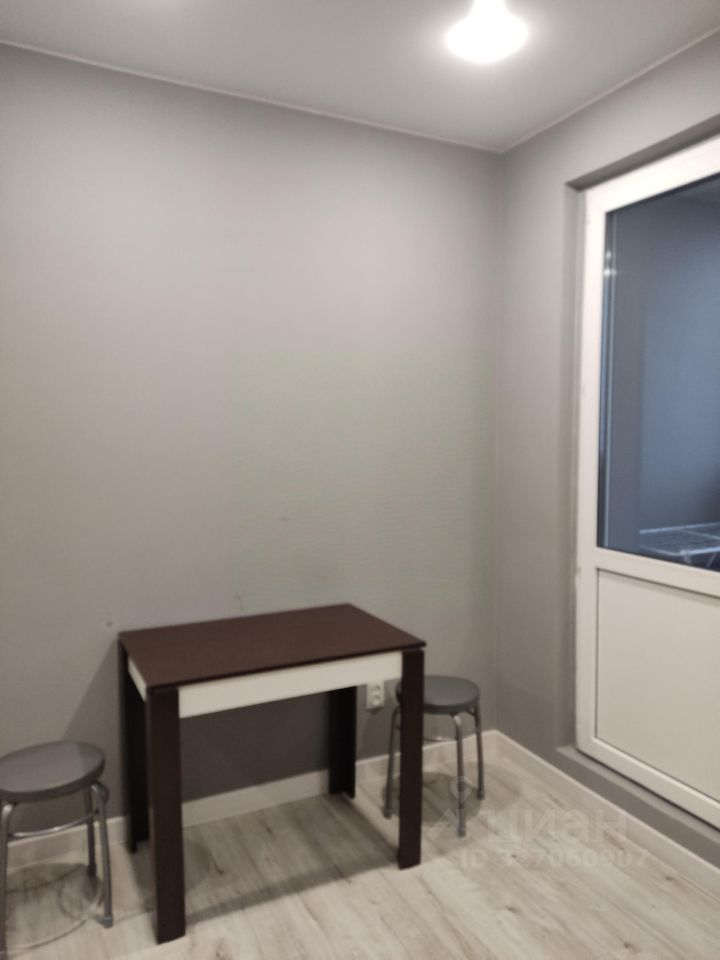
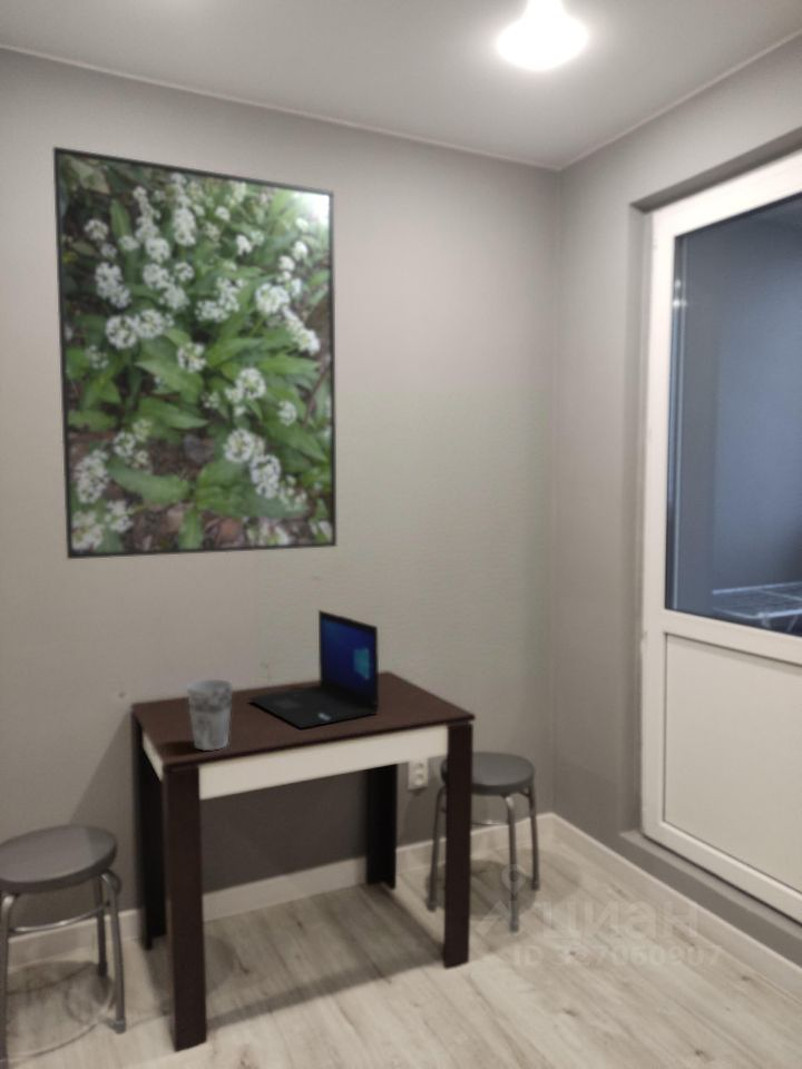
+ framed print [51,146,338,560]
+ cup [186,678,234,752]
+ laptop [248,609,380,729]
